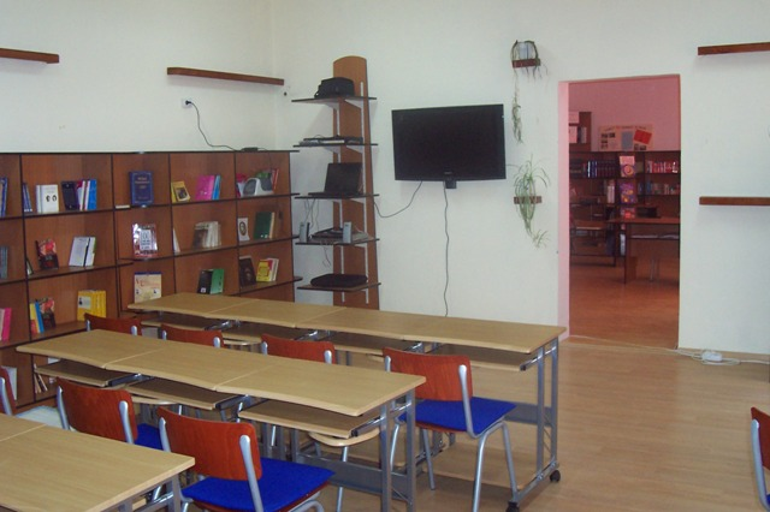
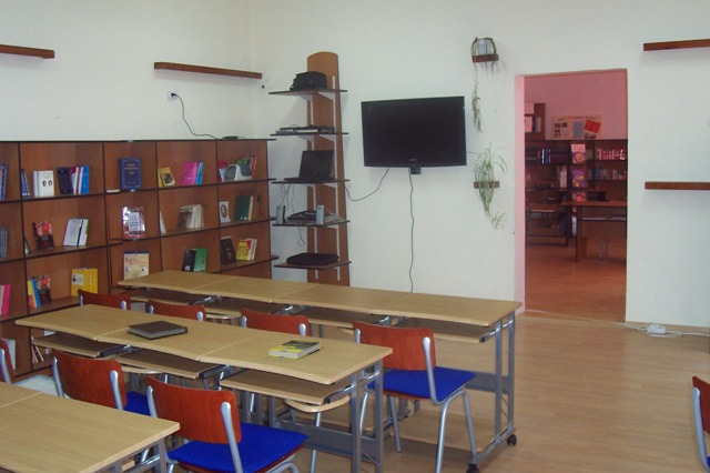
+ notebook [125,320,189,340]
+ book [267,339,323,360]
